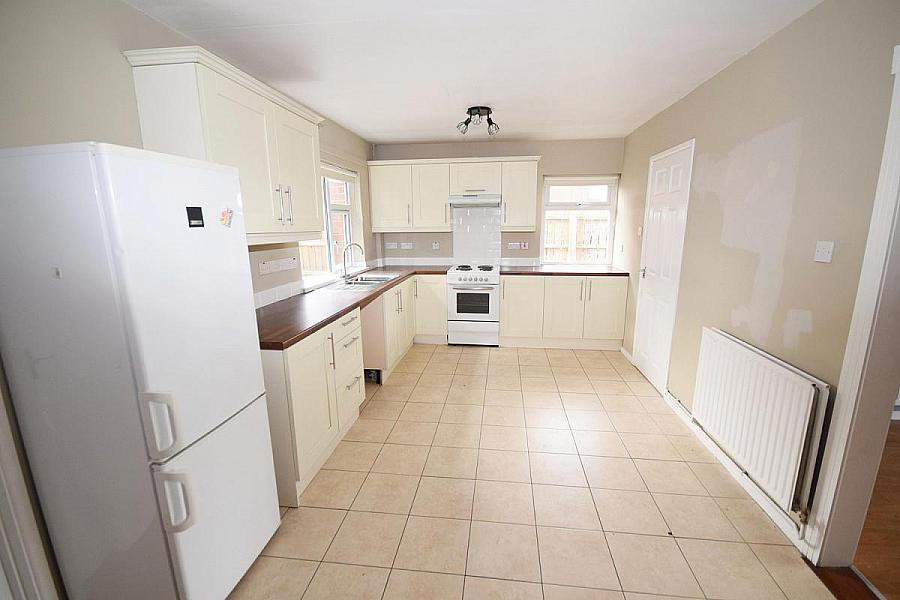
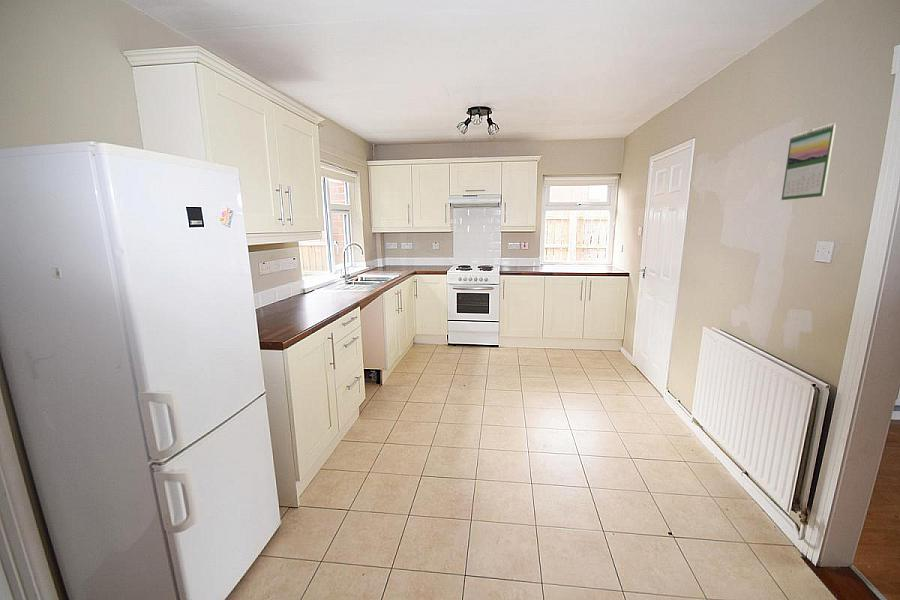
+ calendar [780,122,837,201]
